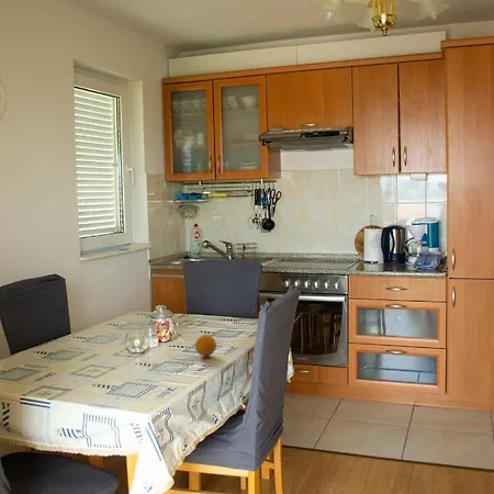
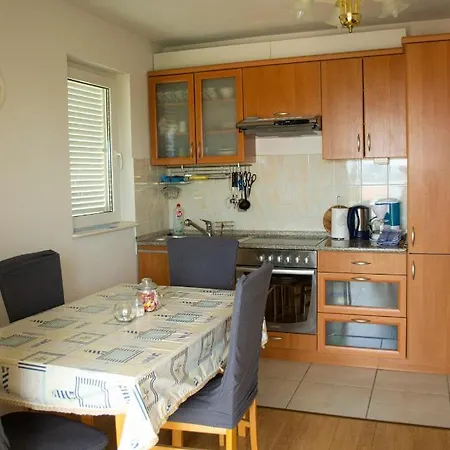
- fruit [194,334,217,357]
